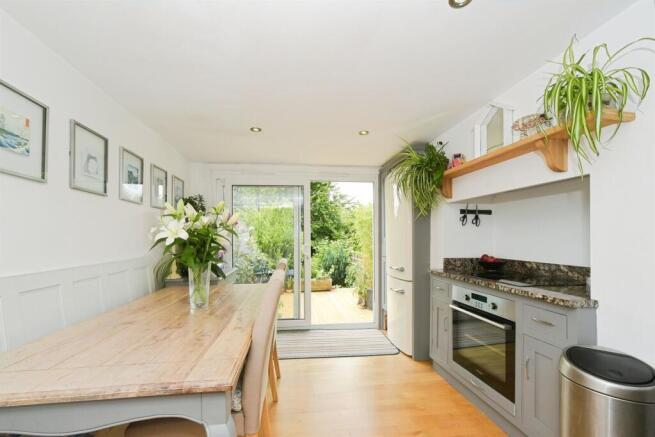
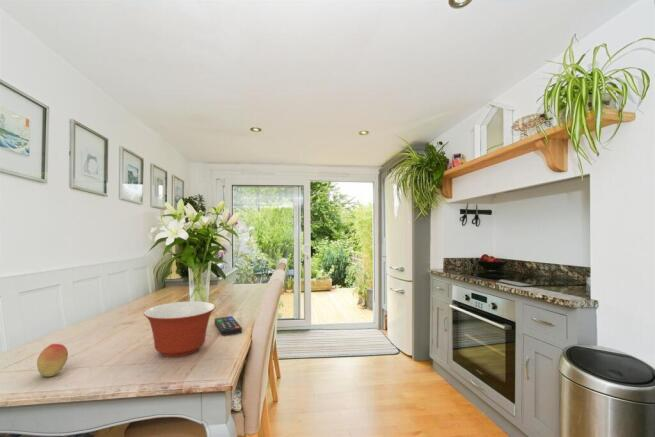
+ remote control [213,315,243,337]
+ fruit [36,343,69,378]
+ mixing bowl [143,300,216,358]
